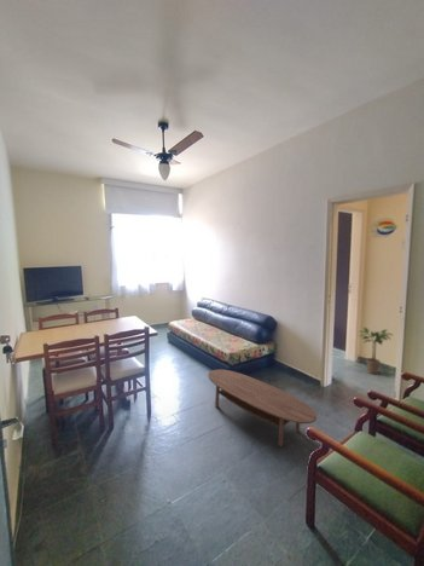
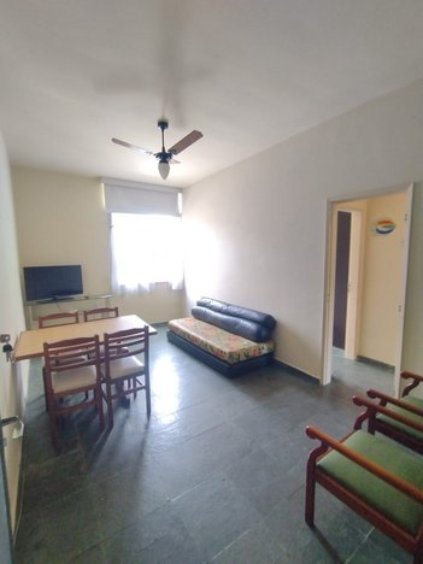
- coffee table [207,369,318,449]
- potted plant [359,327,395,375]
